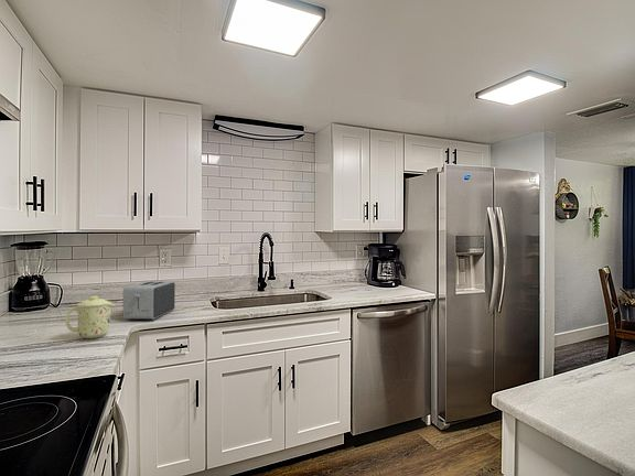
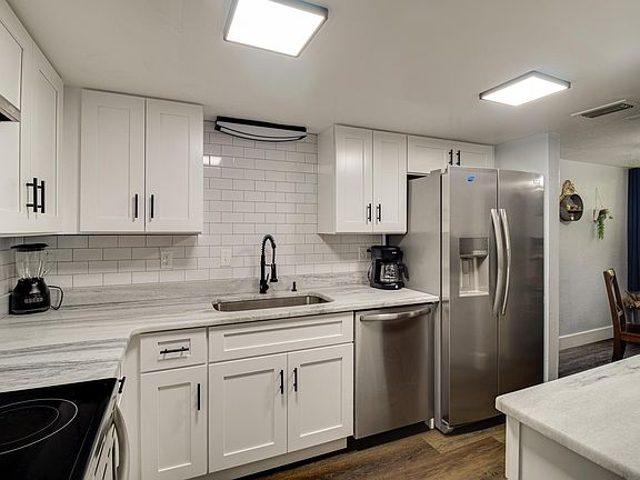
- toaster [122,280,176,321]
- mug [65,295,116,339]
